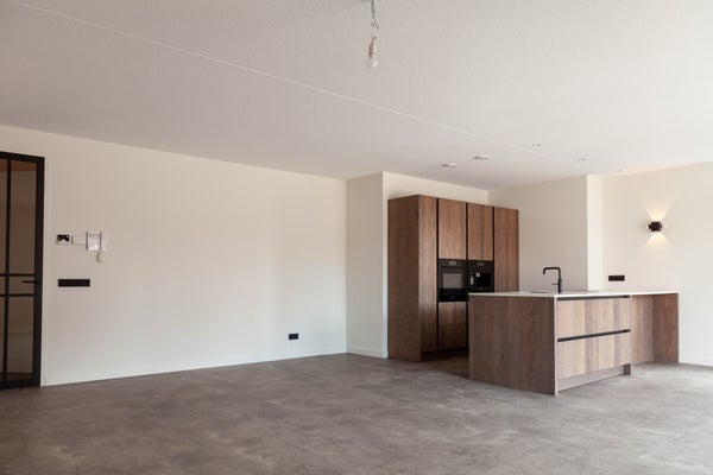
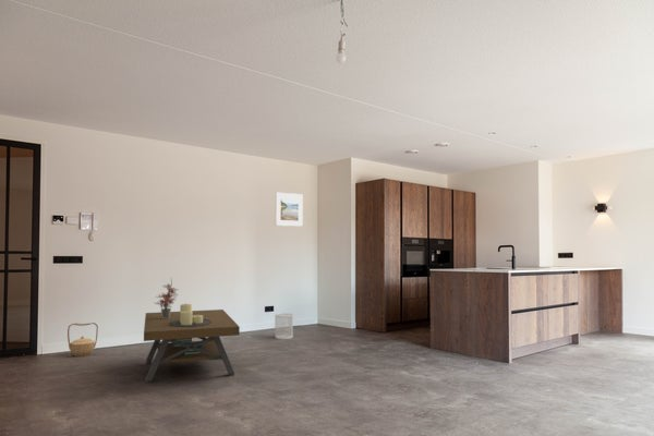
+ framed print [275,192,304,227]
+ potted plant [153,278,180,318]
+ wastebasket [274,312,294,340]
+ basket [66,322,99,358]
+ coffee table [143,303,241,384]
